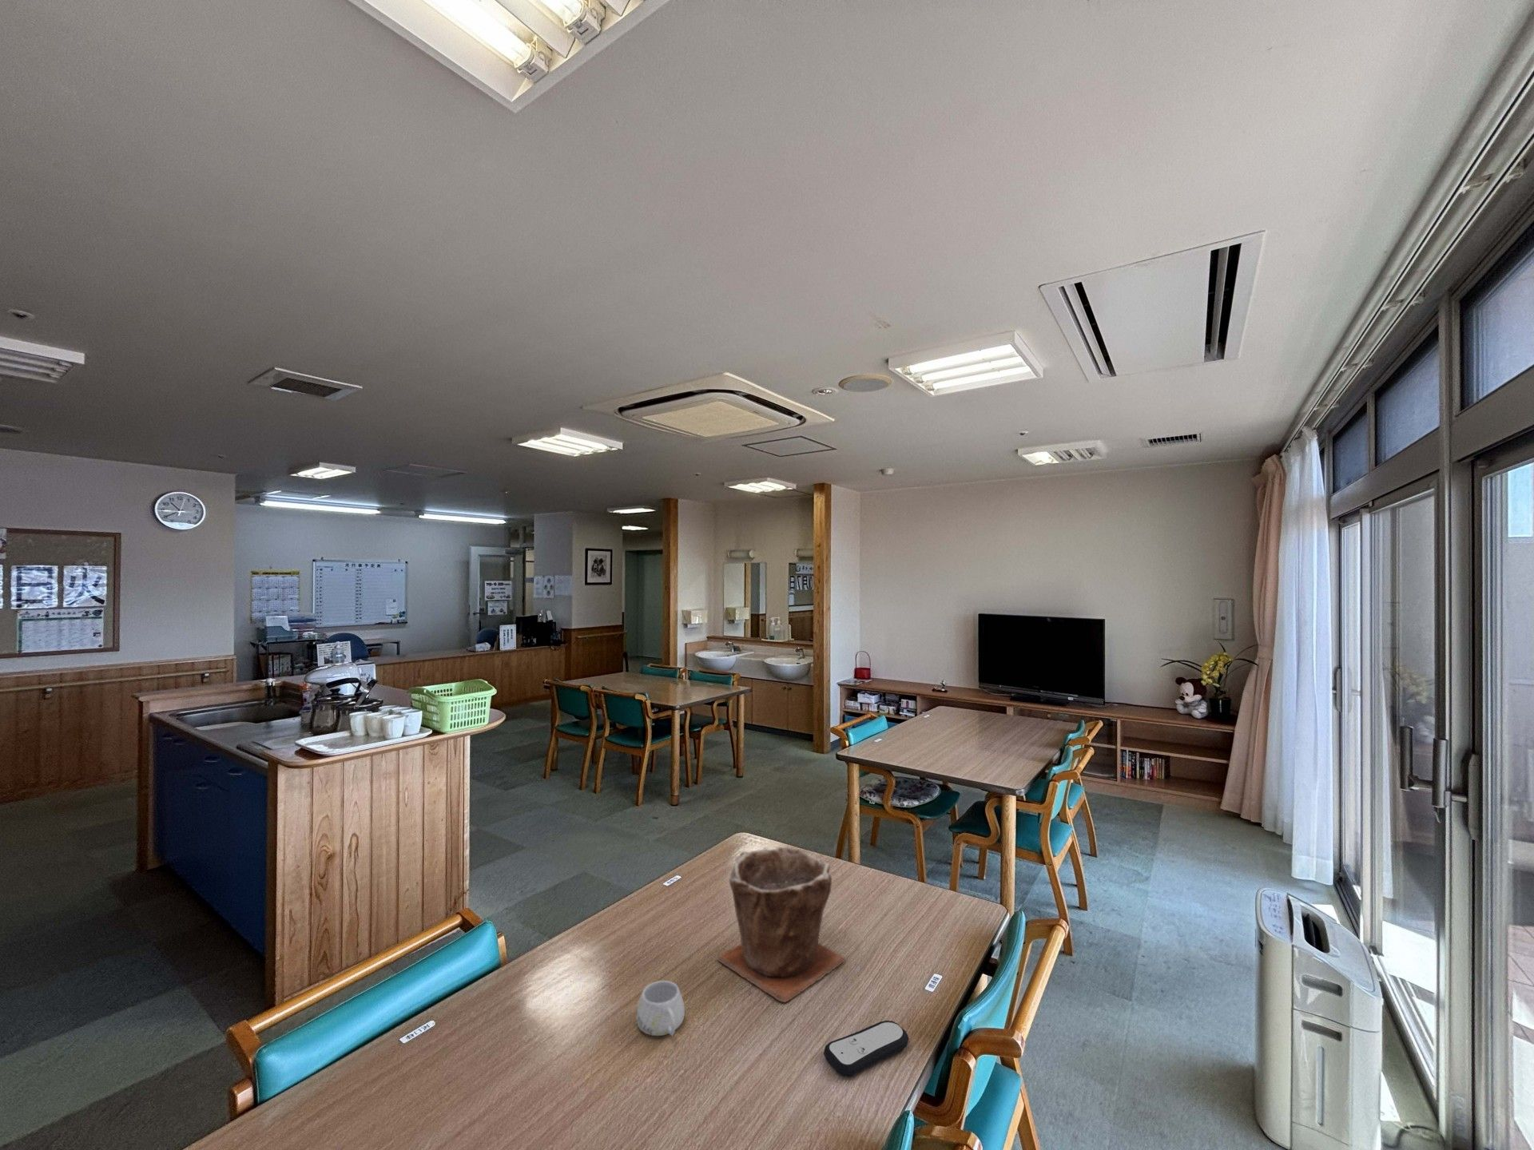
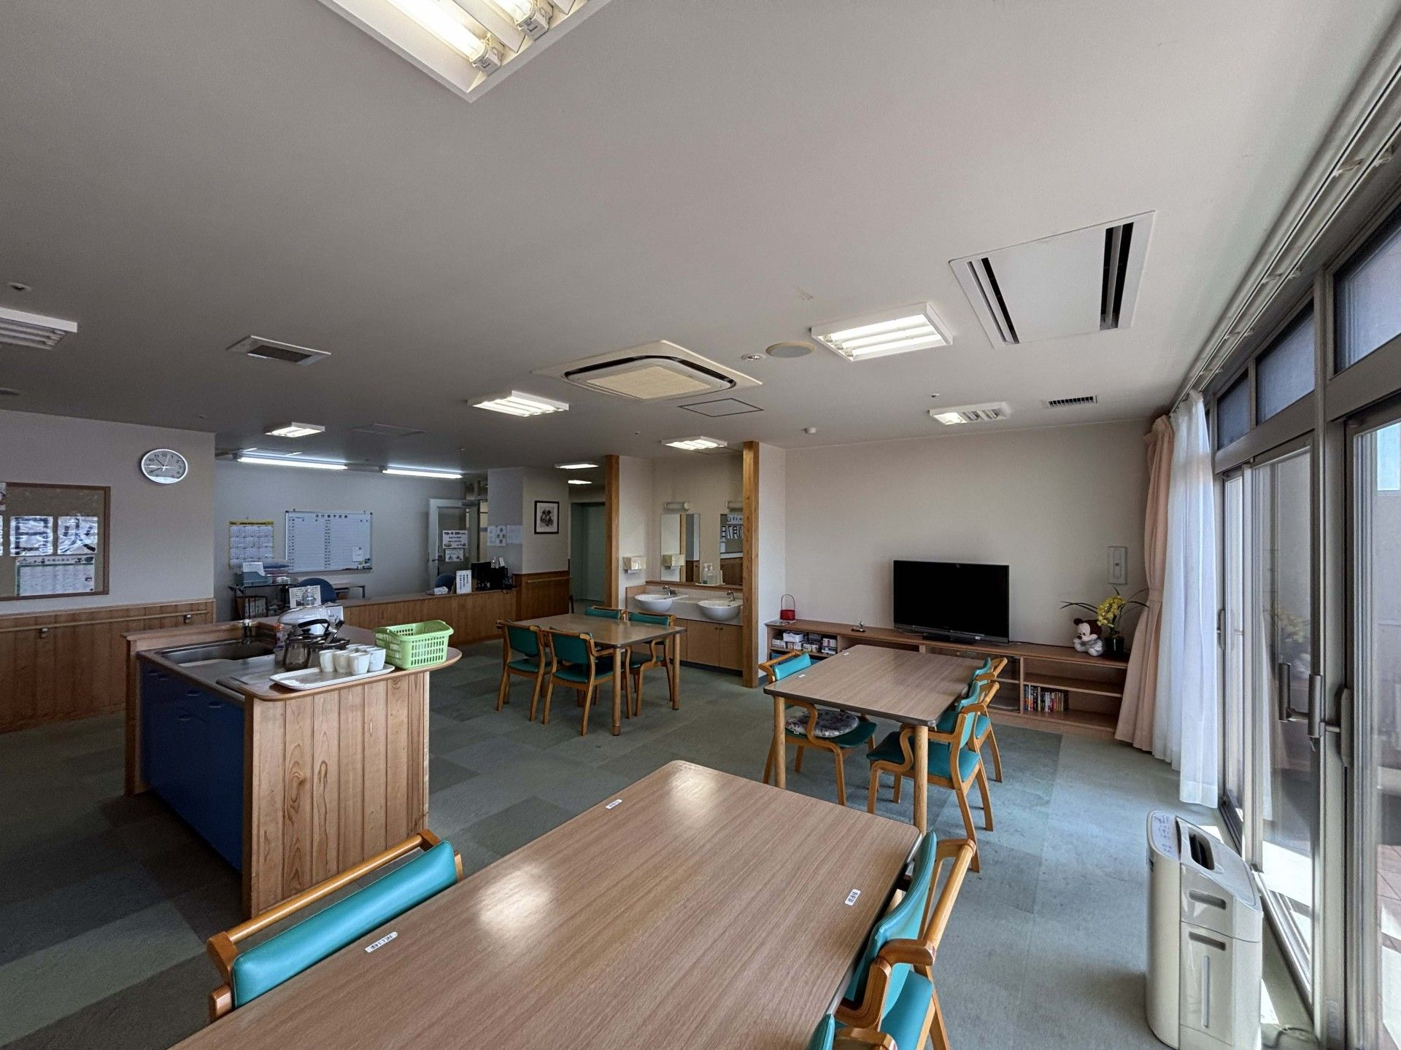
- remote control [823,1020,910,1078]
- plant pot [716,847,847,1003]
- mug [635,980,686,1036]
